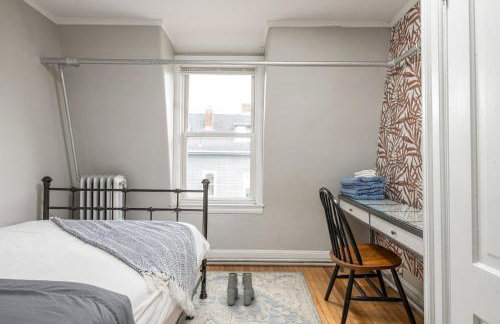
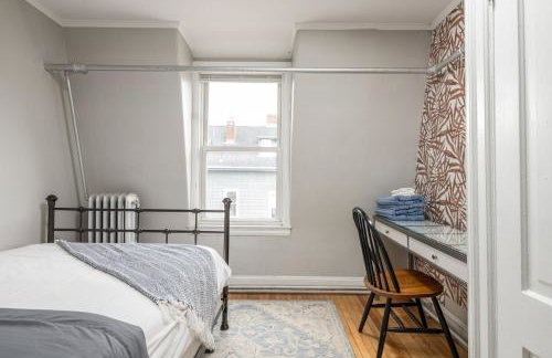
- boots [226,272,255,306]
